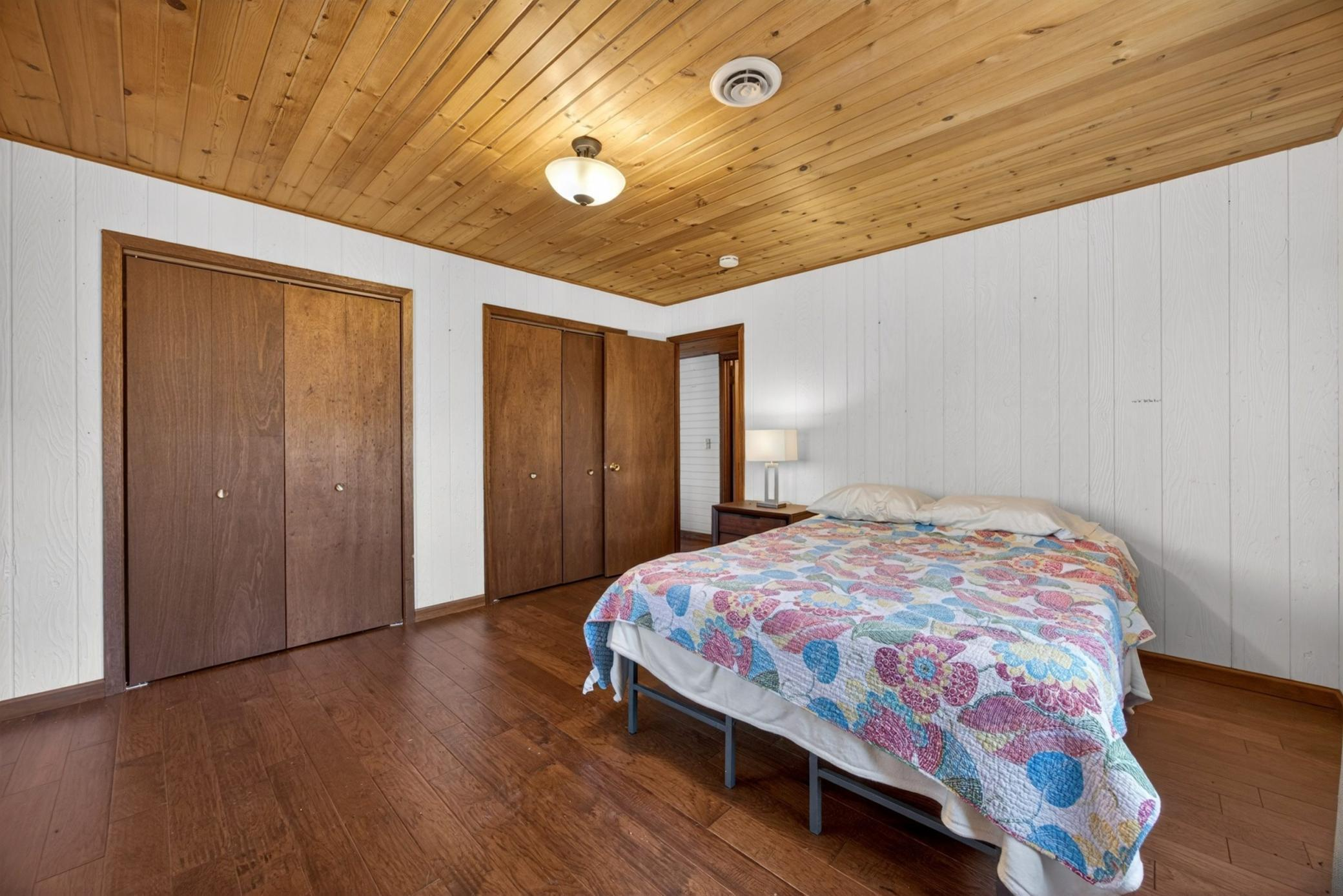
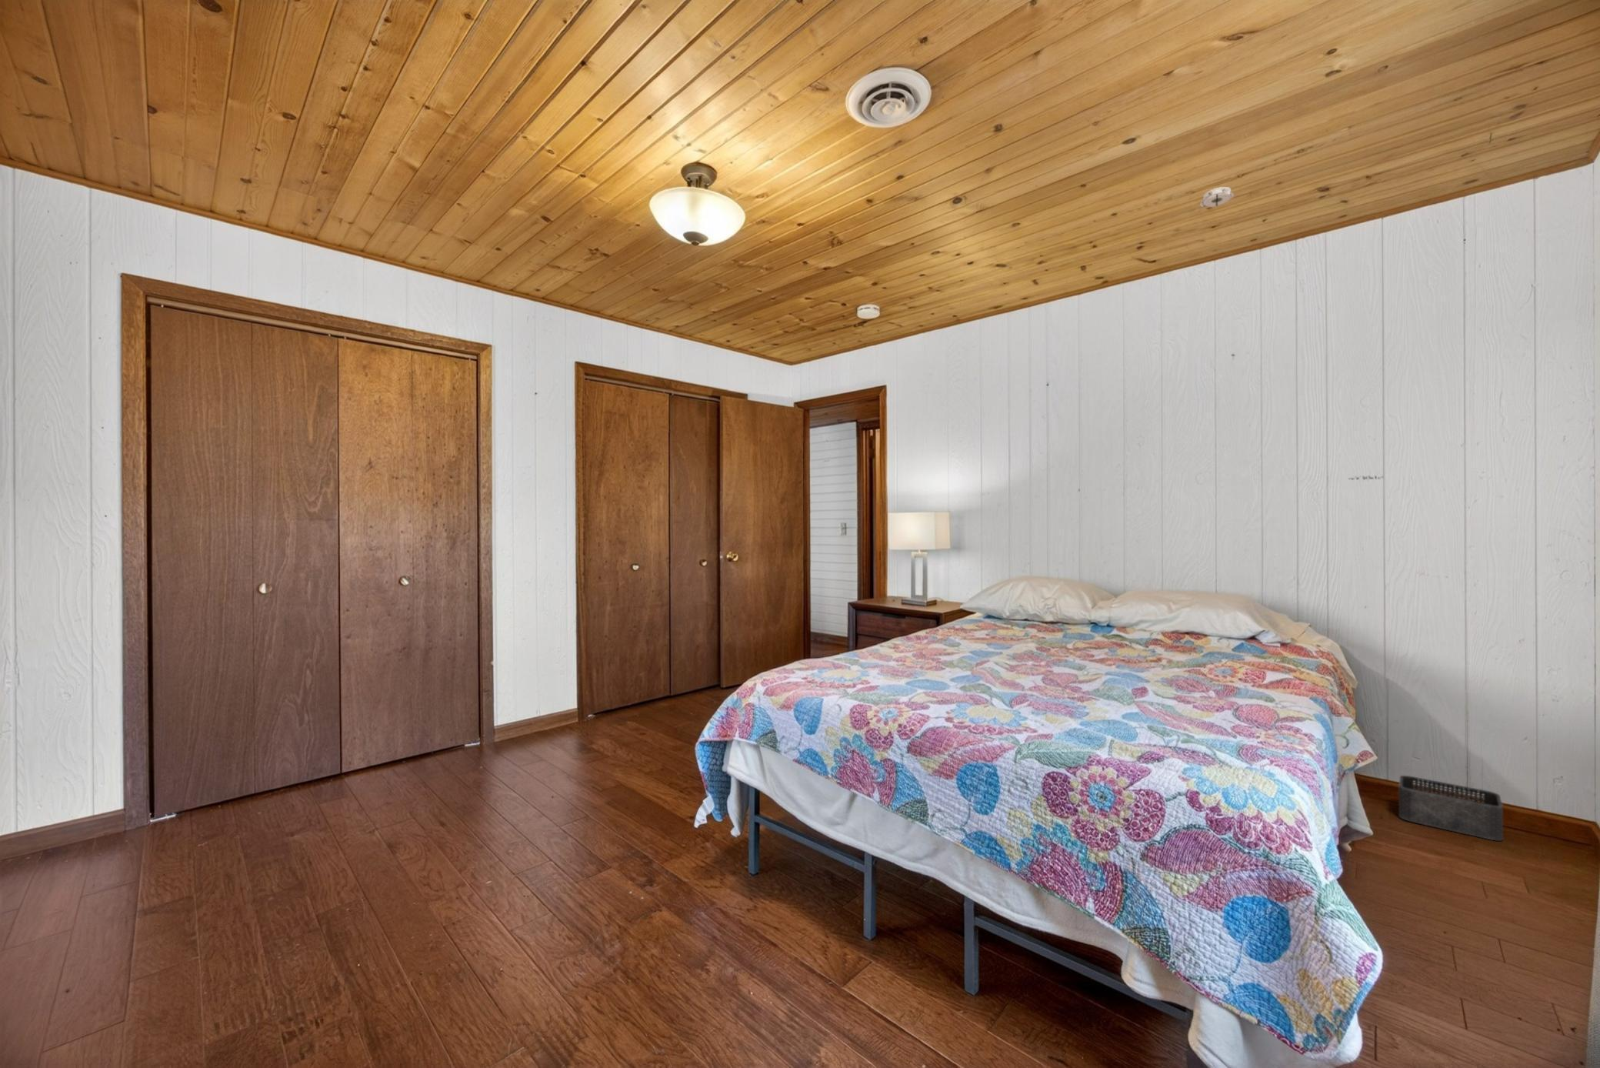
+ smoke detector [1199,186,1234,212]
+ storage bin [1397,775,1503,842]
